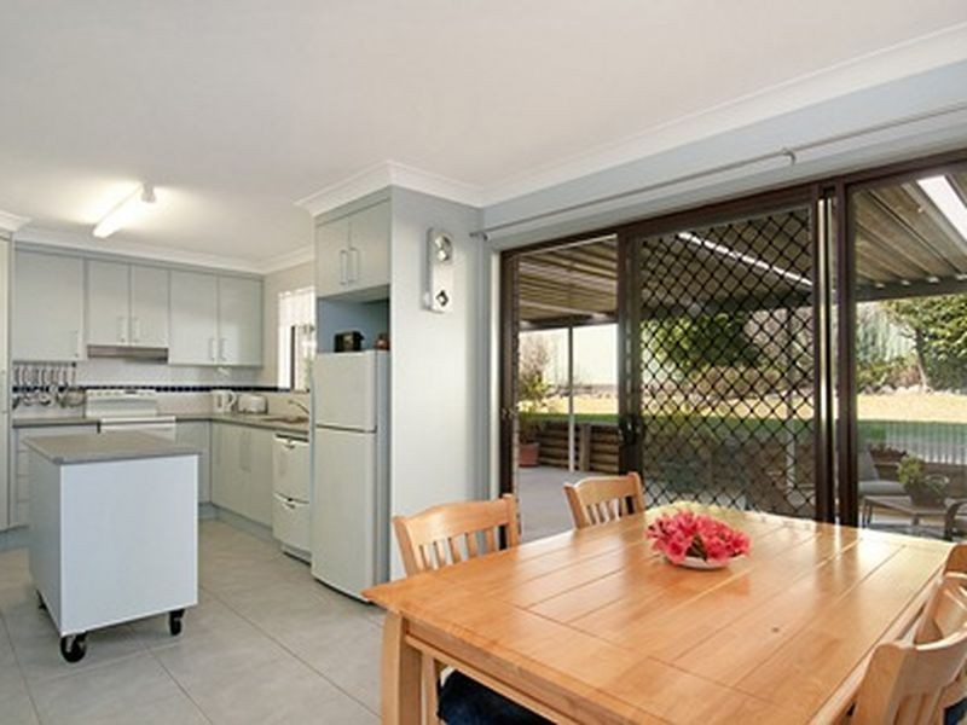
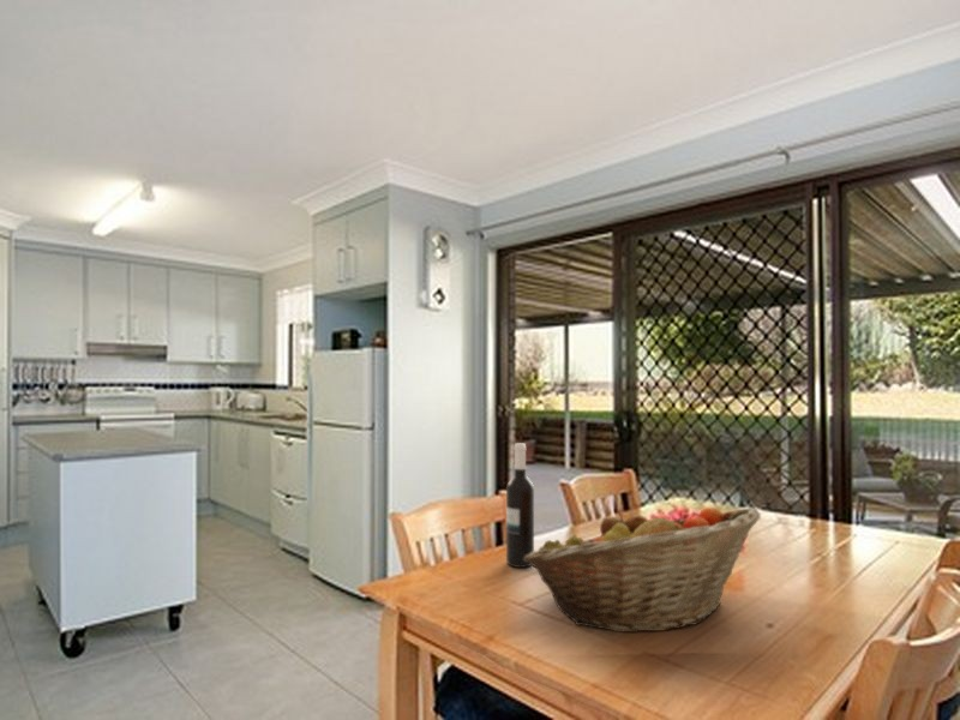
+ wine bottle [505,442,535,569]
+ fruit basket [523,506,761,634]
